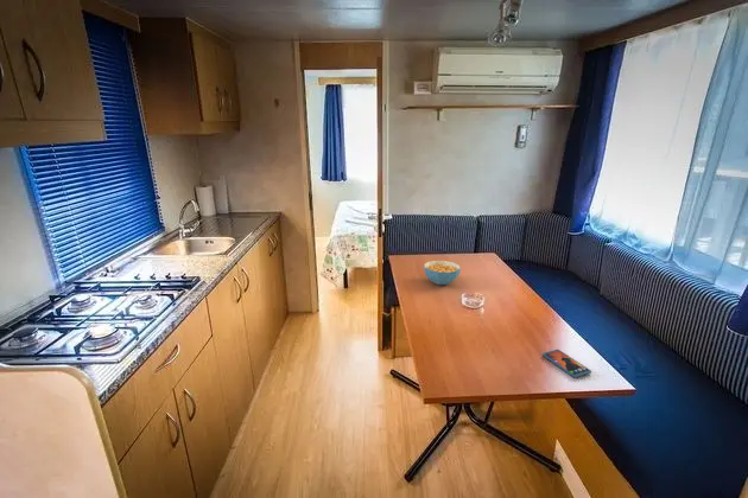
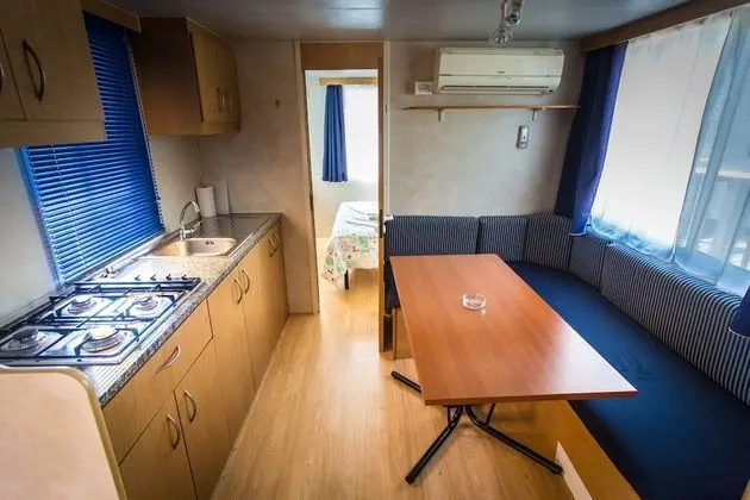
- smartphone [541,349,592,378]
- cereal bowl [423,260,462,286]
